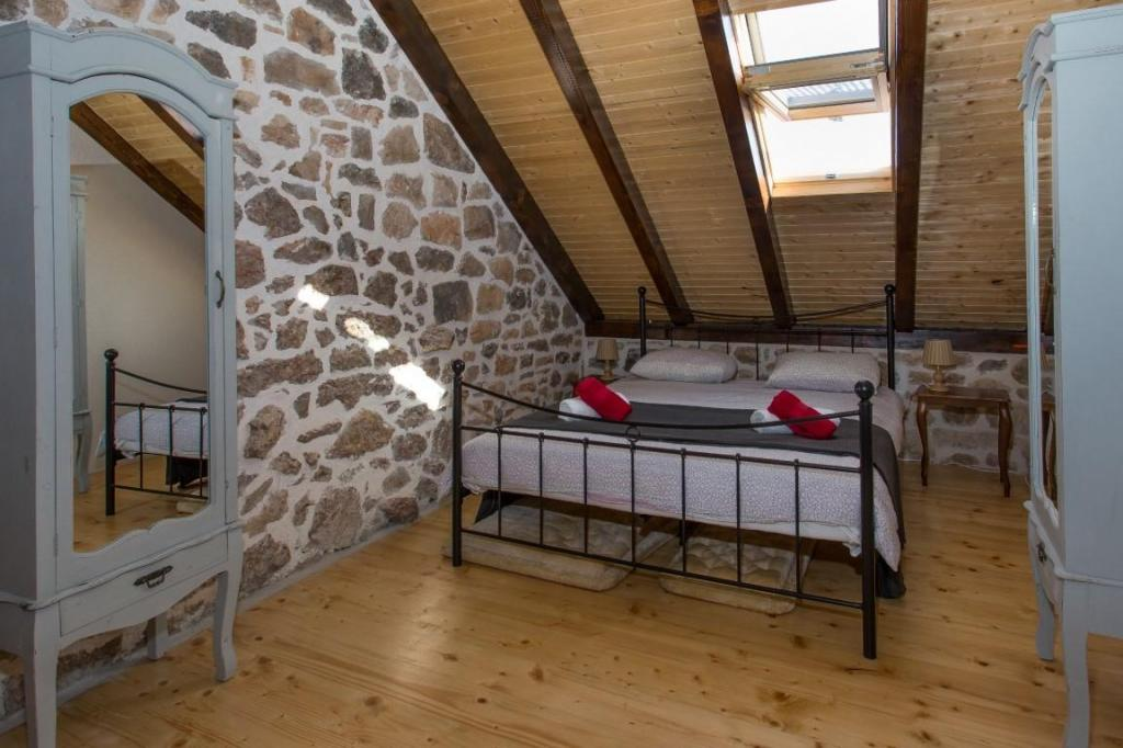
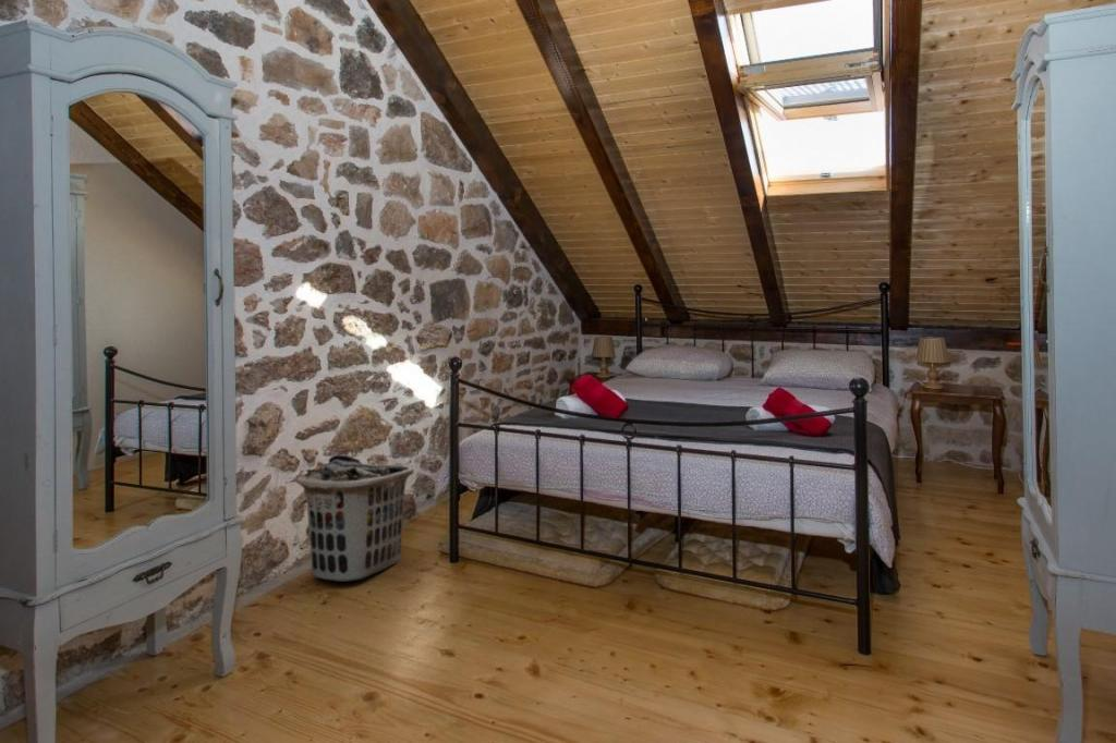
+ clothes hamper [294,454,415,583]
